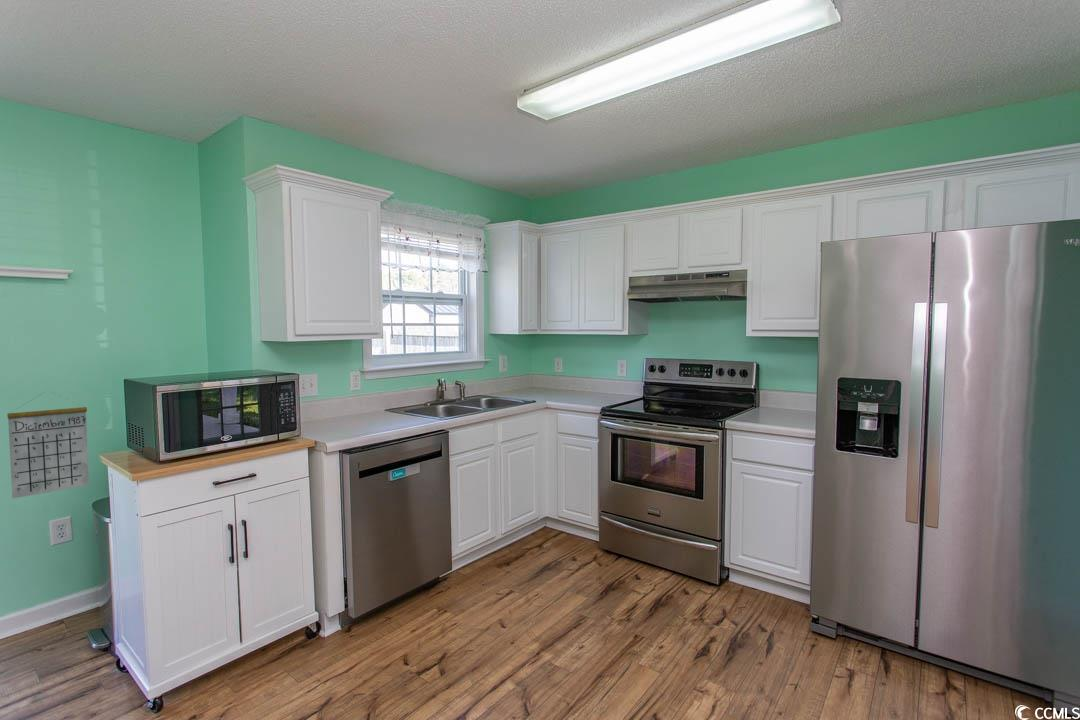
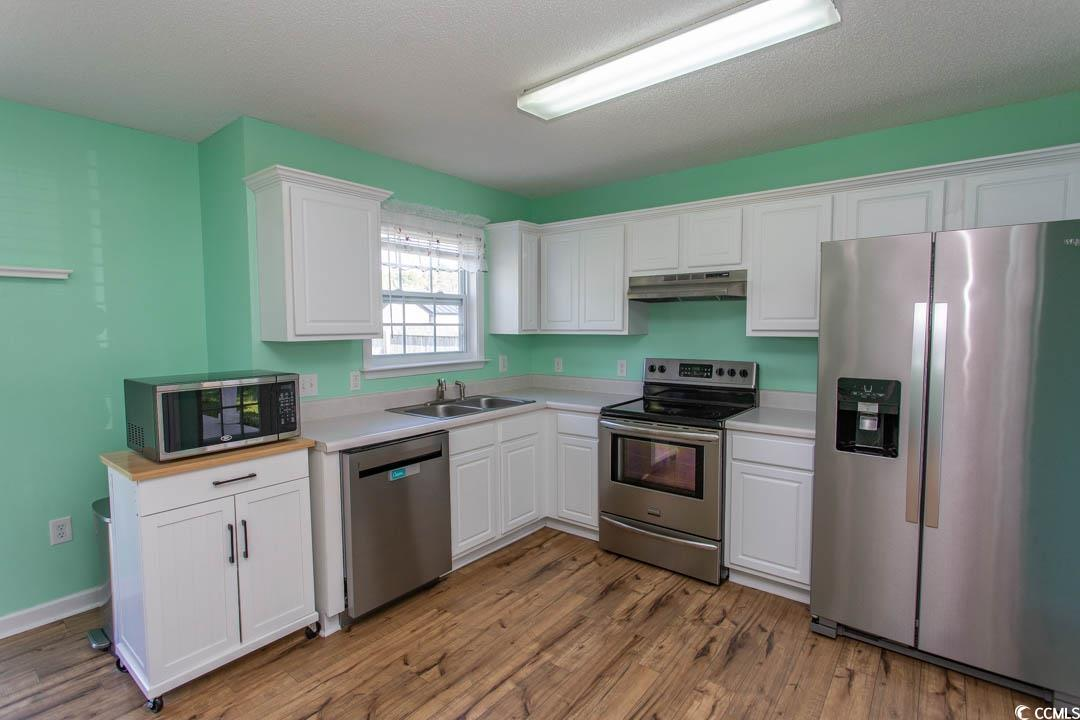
- calendar [6,392,90,500]
